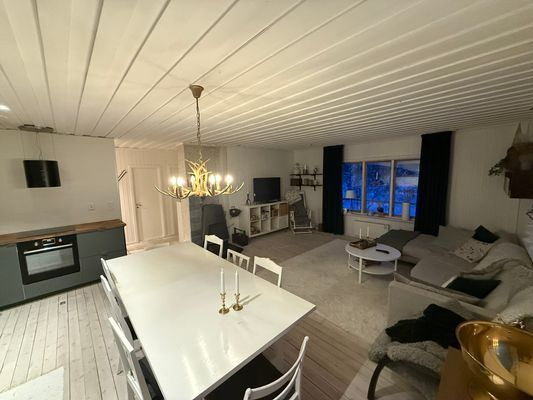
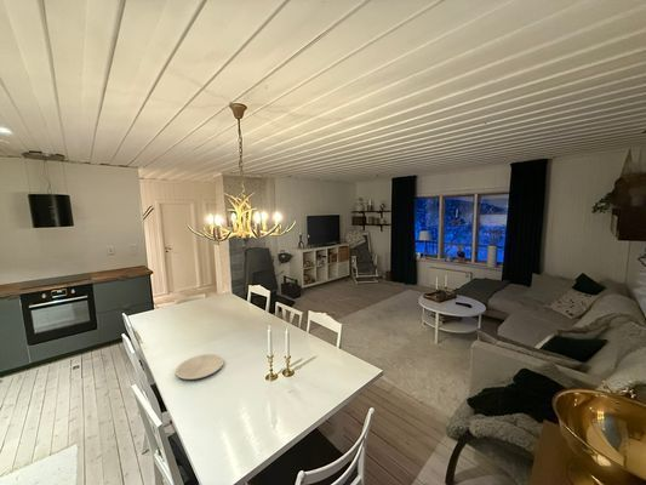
+ plate [175,353,224,381]
